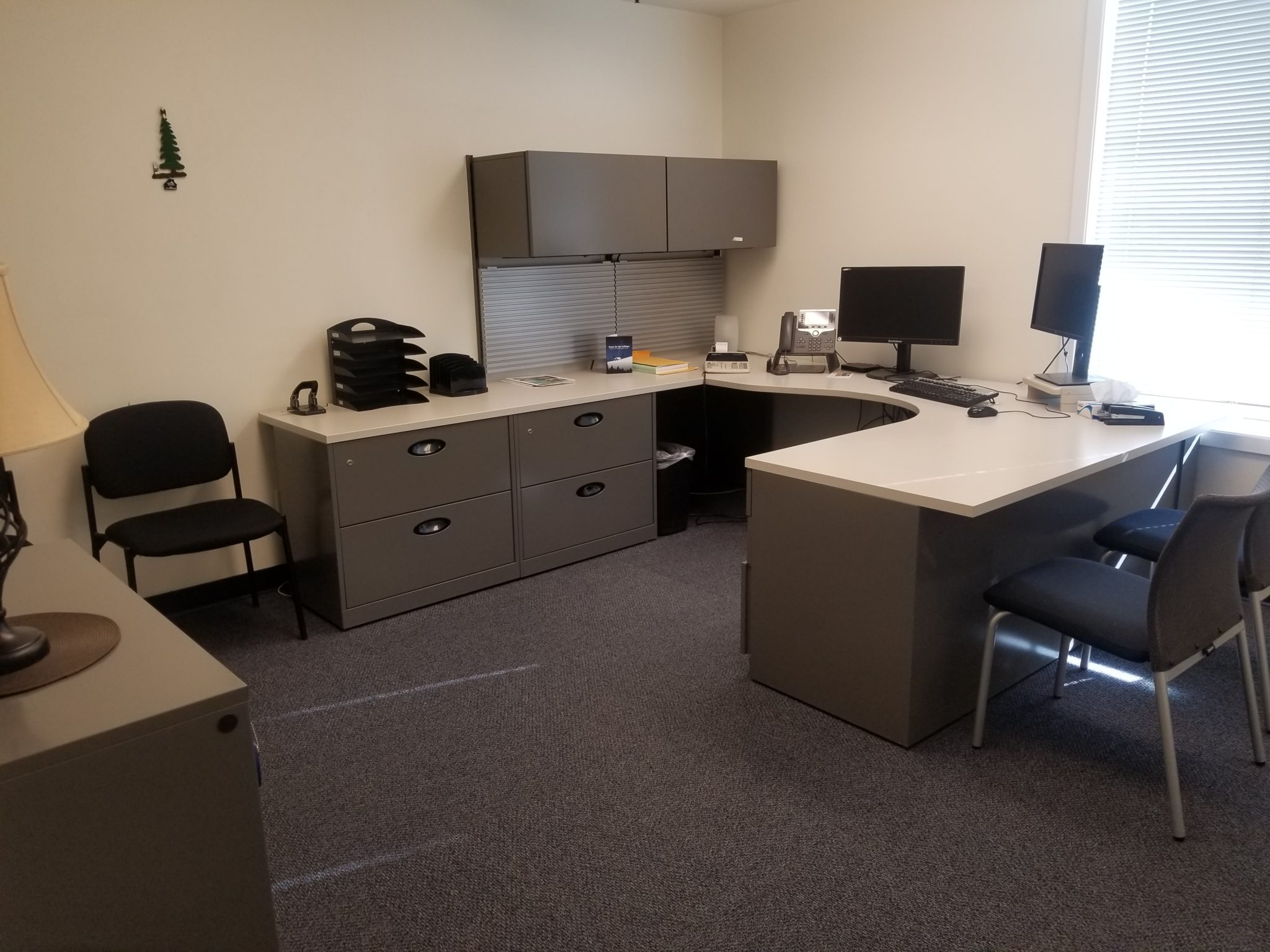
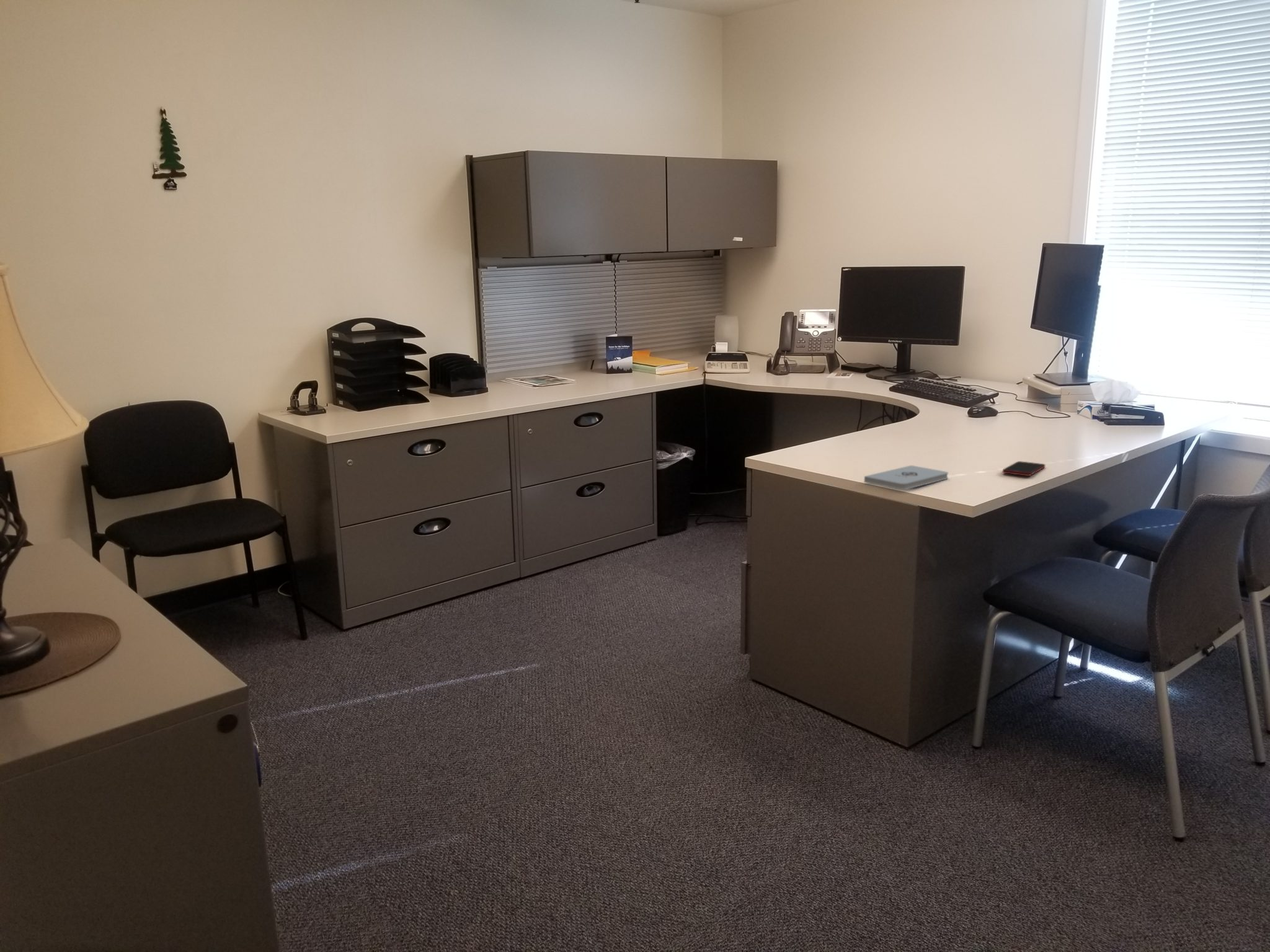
+ cell phone [1002,461,1046,477]
+ notepad [864,465,949,490]
